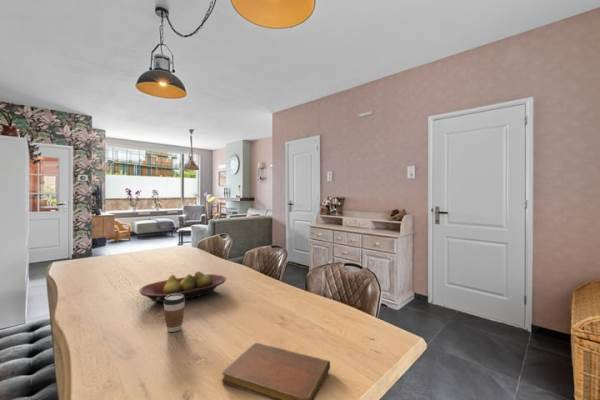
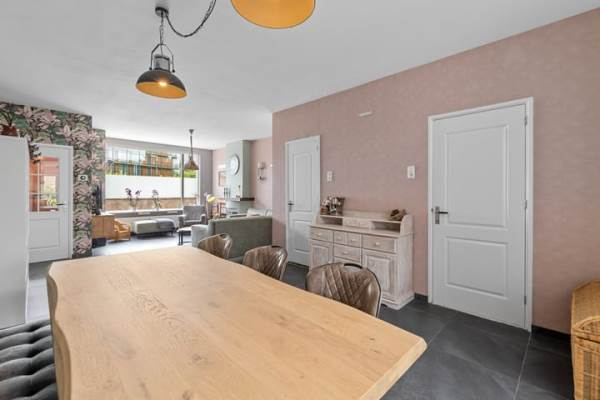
- coffee cup [163,294,186,333]
- notebook [221,342,331,400]
- fruit bowl [138,270,227,304]
